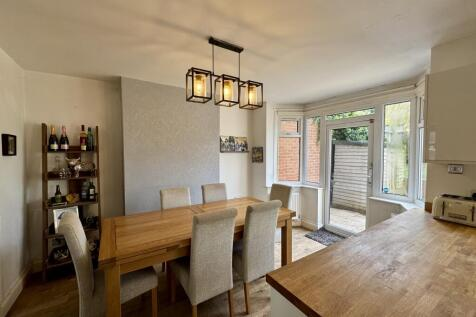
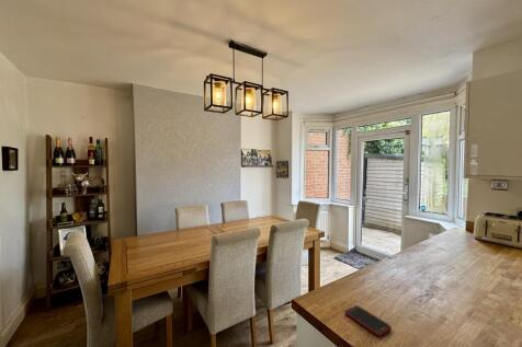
+ cell phone [343,304,393,337]
